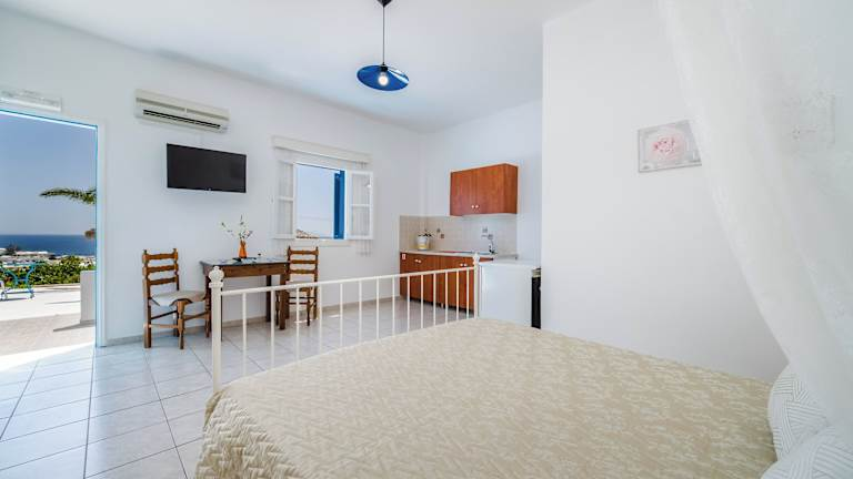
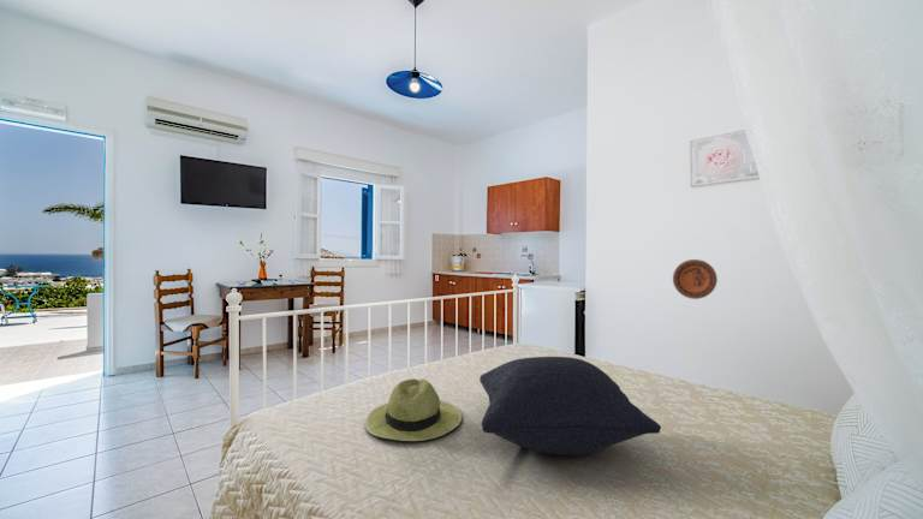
+ decorative plate [672,258,719,300]
+ straw hat [364,377,463,442]
+ pillow [478,356,662,457]
